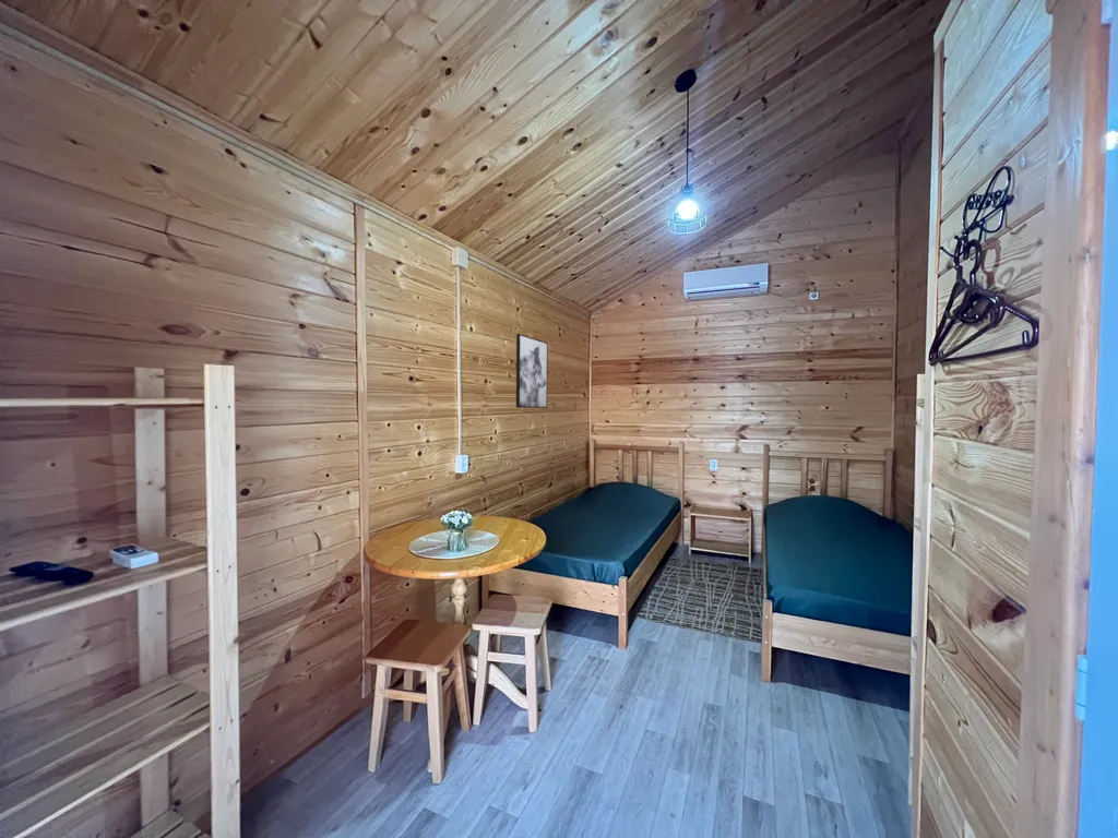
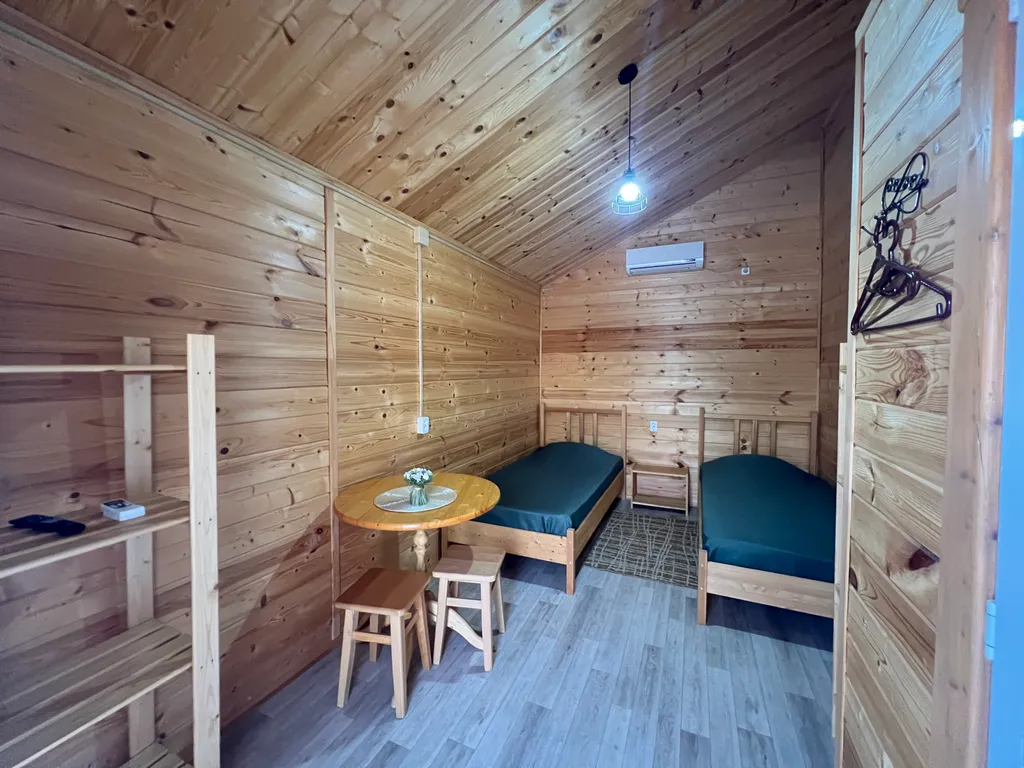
- wall art [515,333,549,409]
